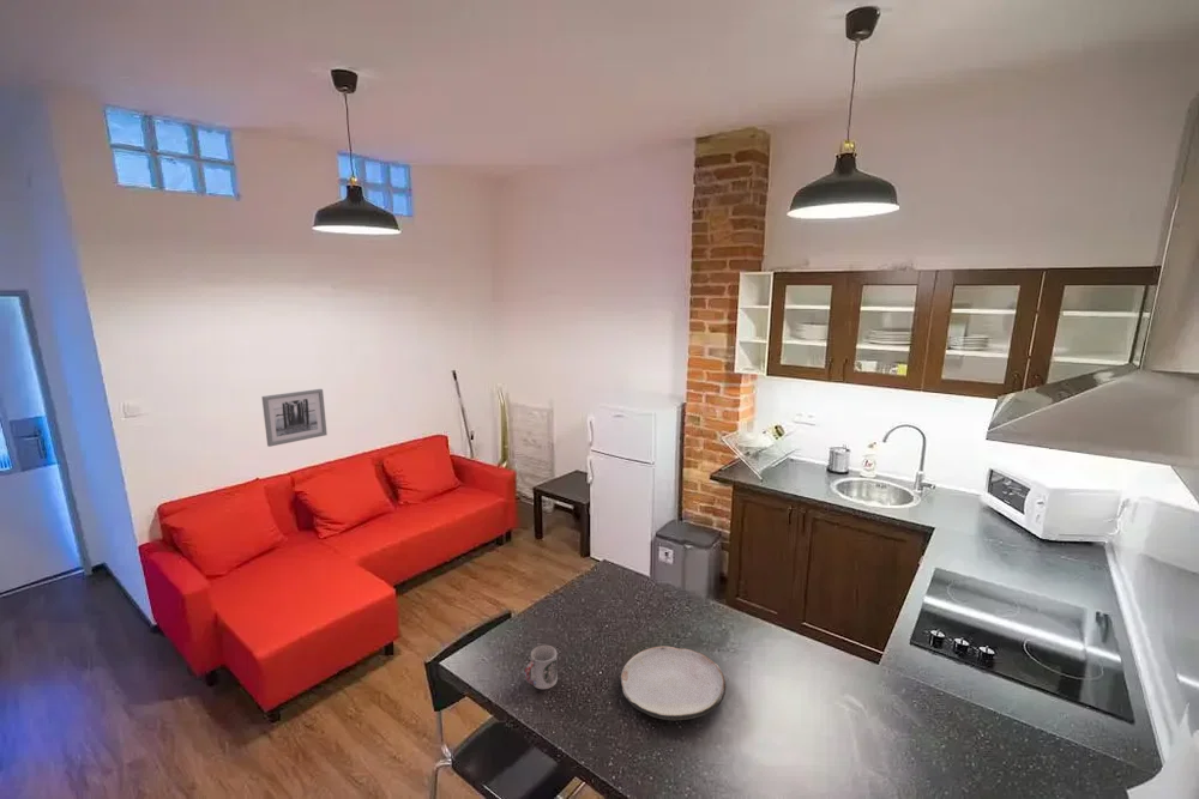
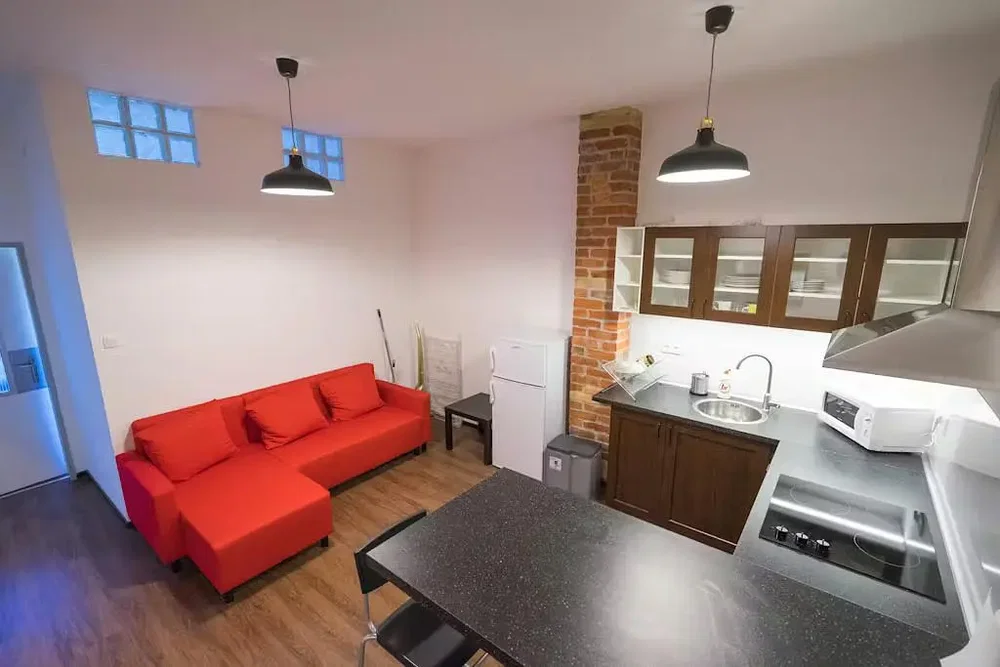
- wall art [260,388,329,448]
- plate [620,644,727,721]
- cup [524,644,559,690]
